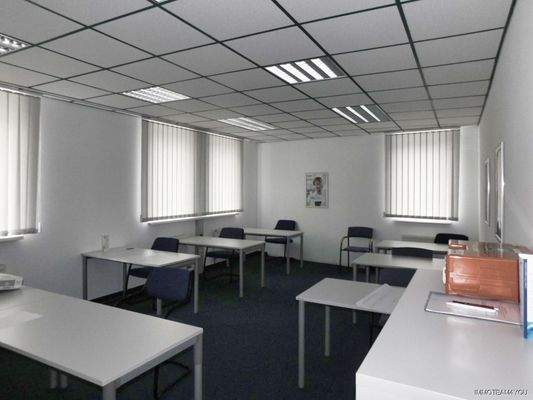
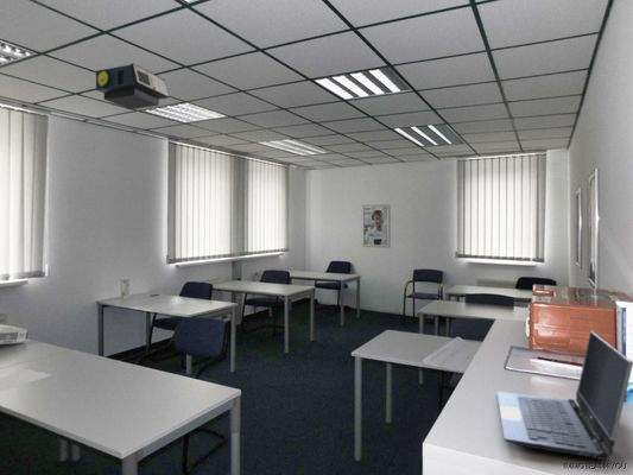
+ projector [95,63,170,110]
+ laptop computer [496,330,633,462]
